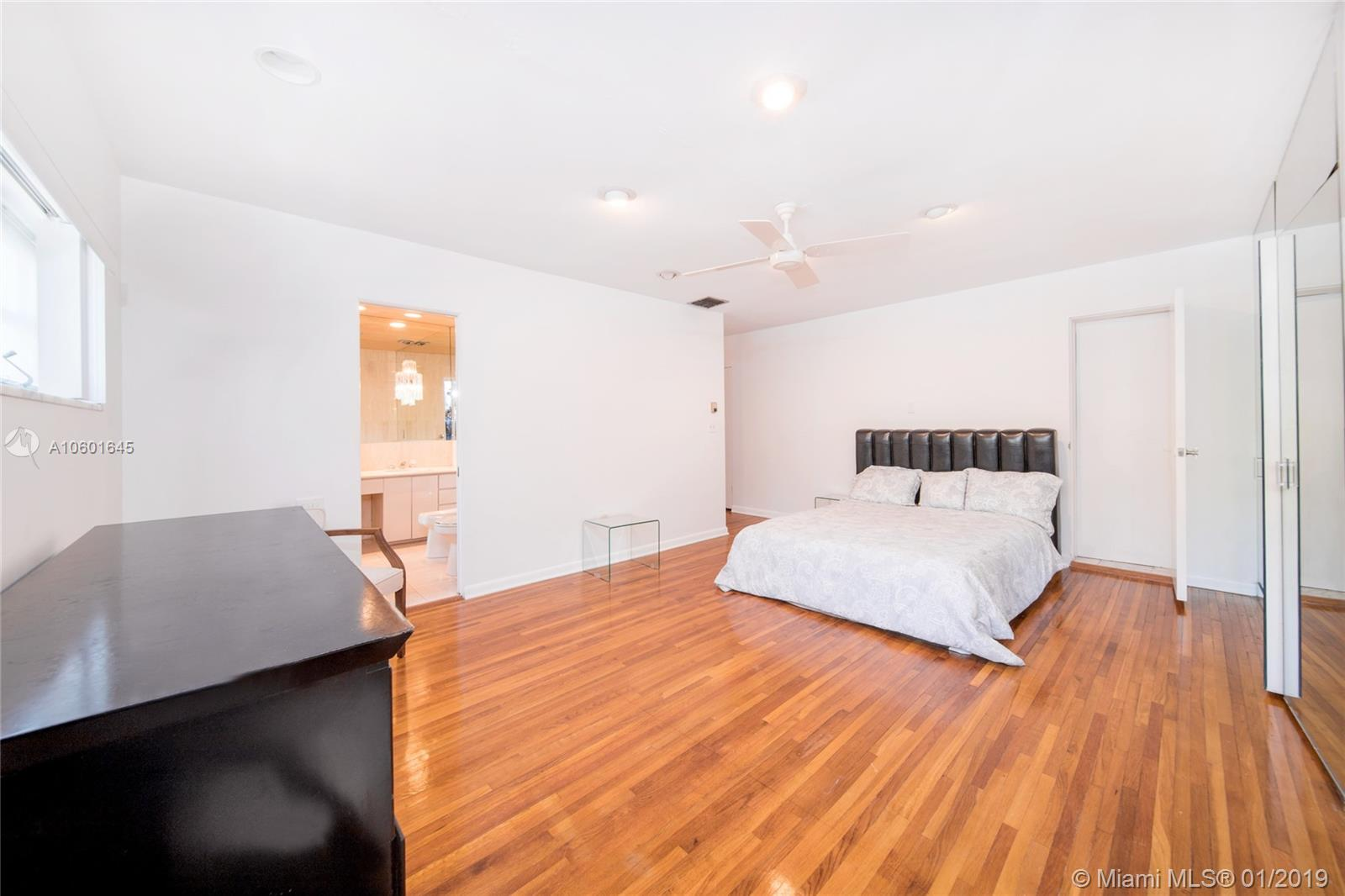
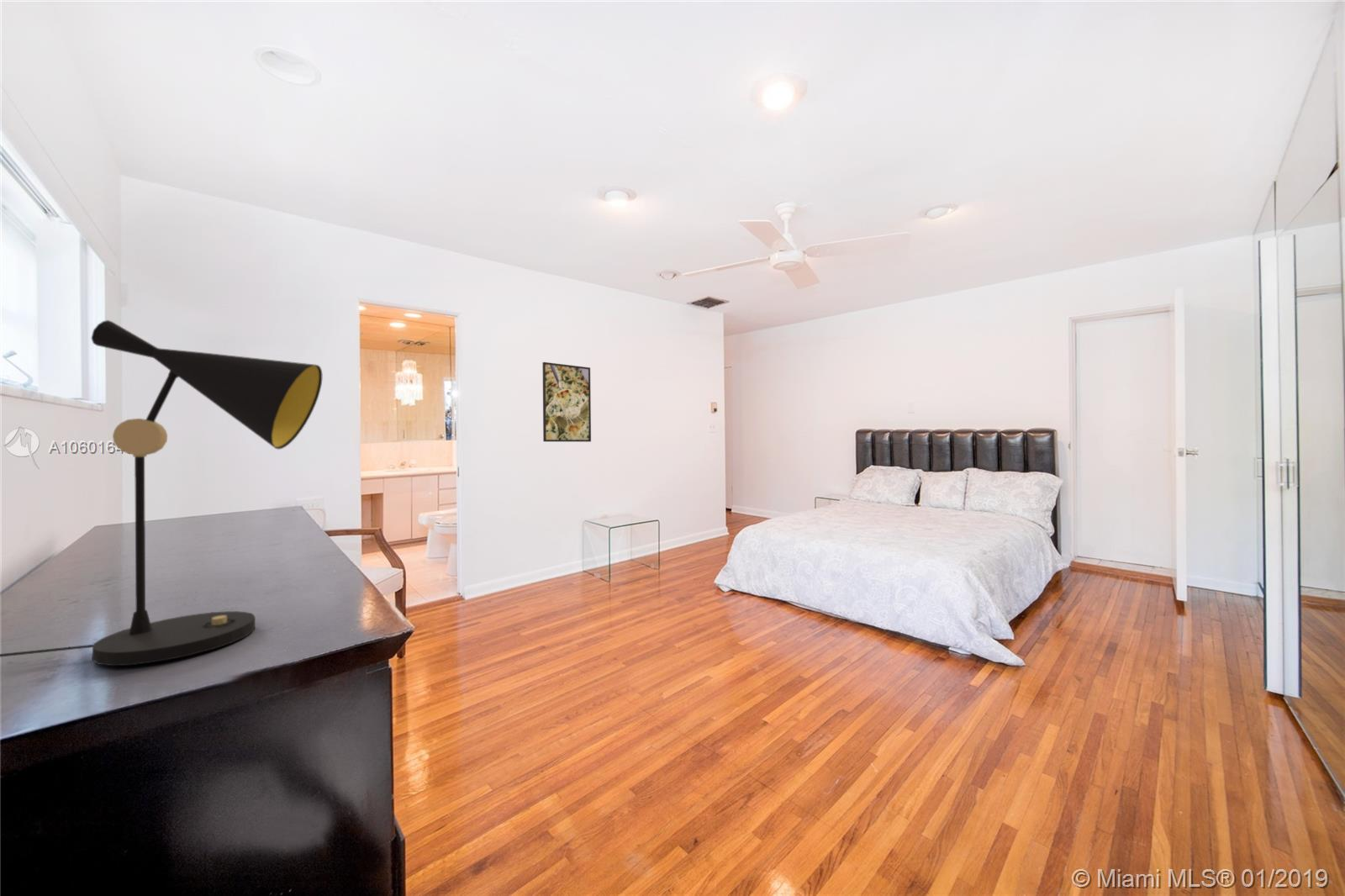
+ table lamp [0,319,323,667]
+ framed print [541,361,592,443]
